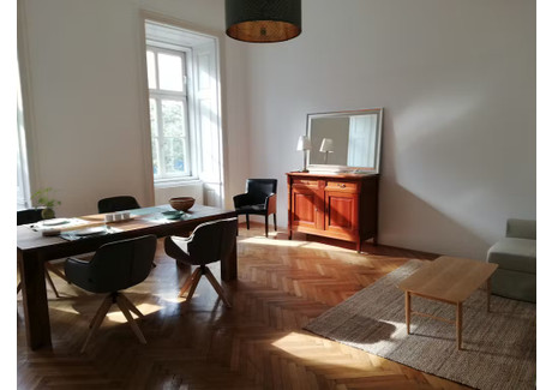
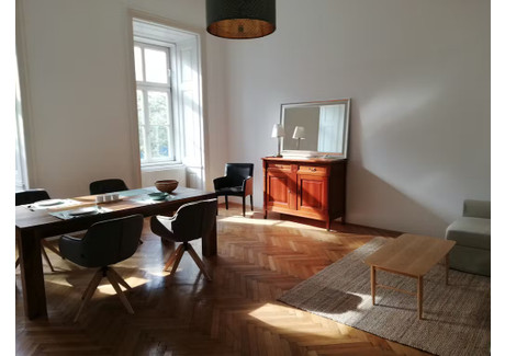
- plant [29,186,62,238]
